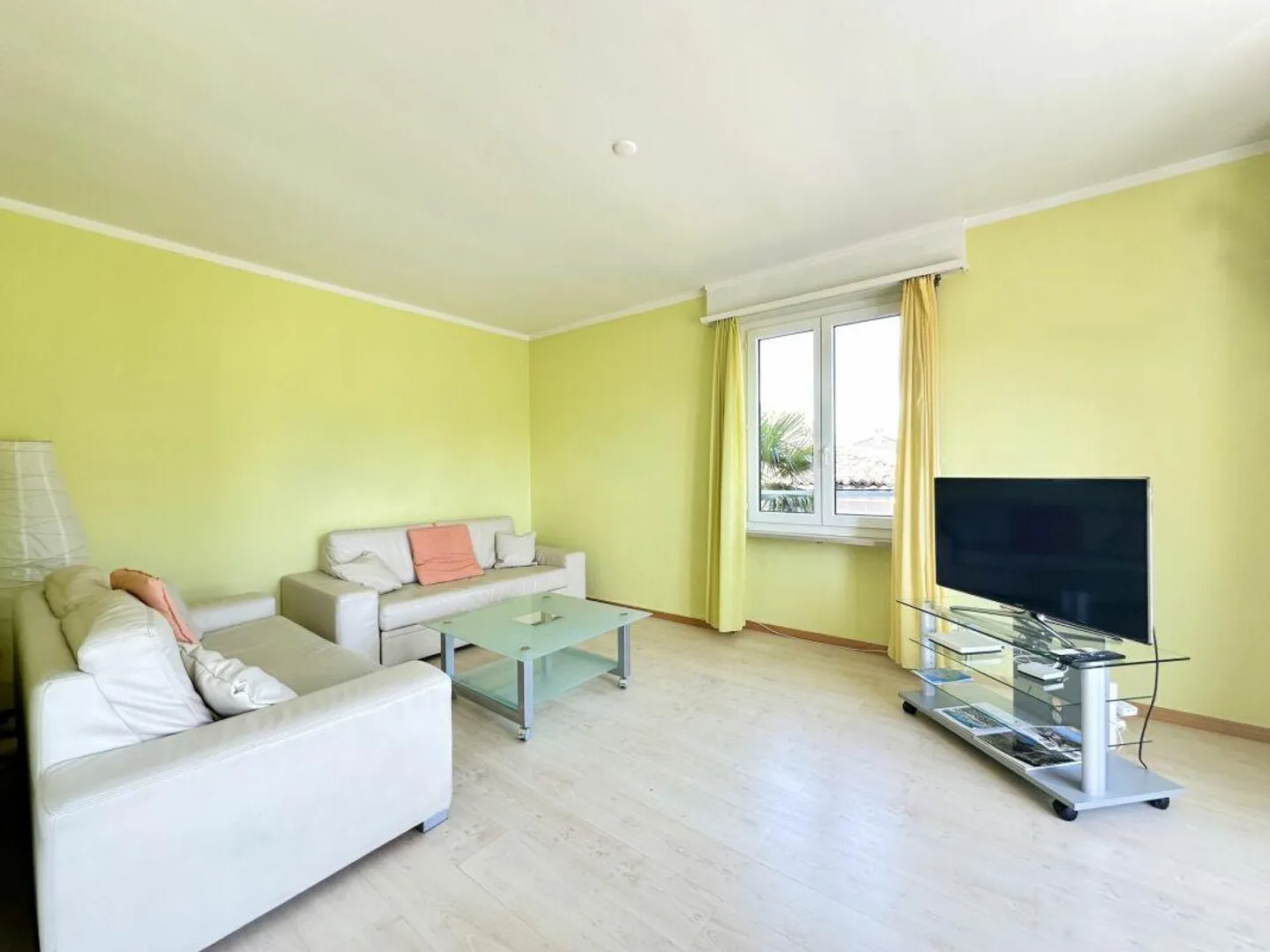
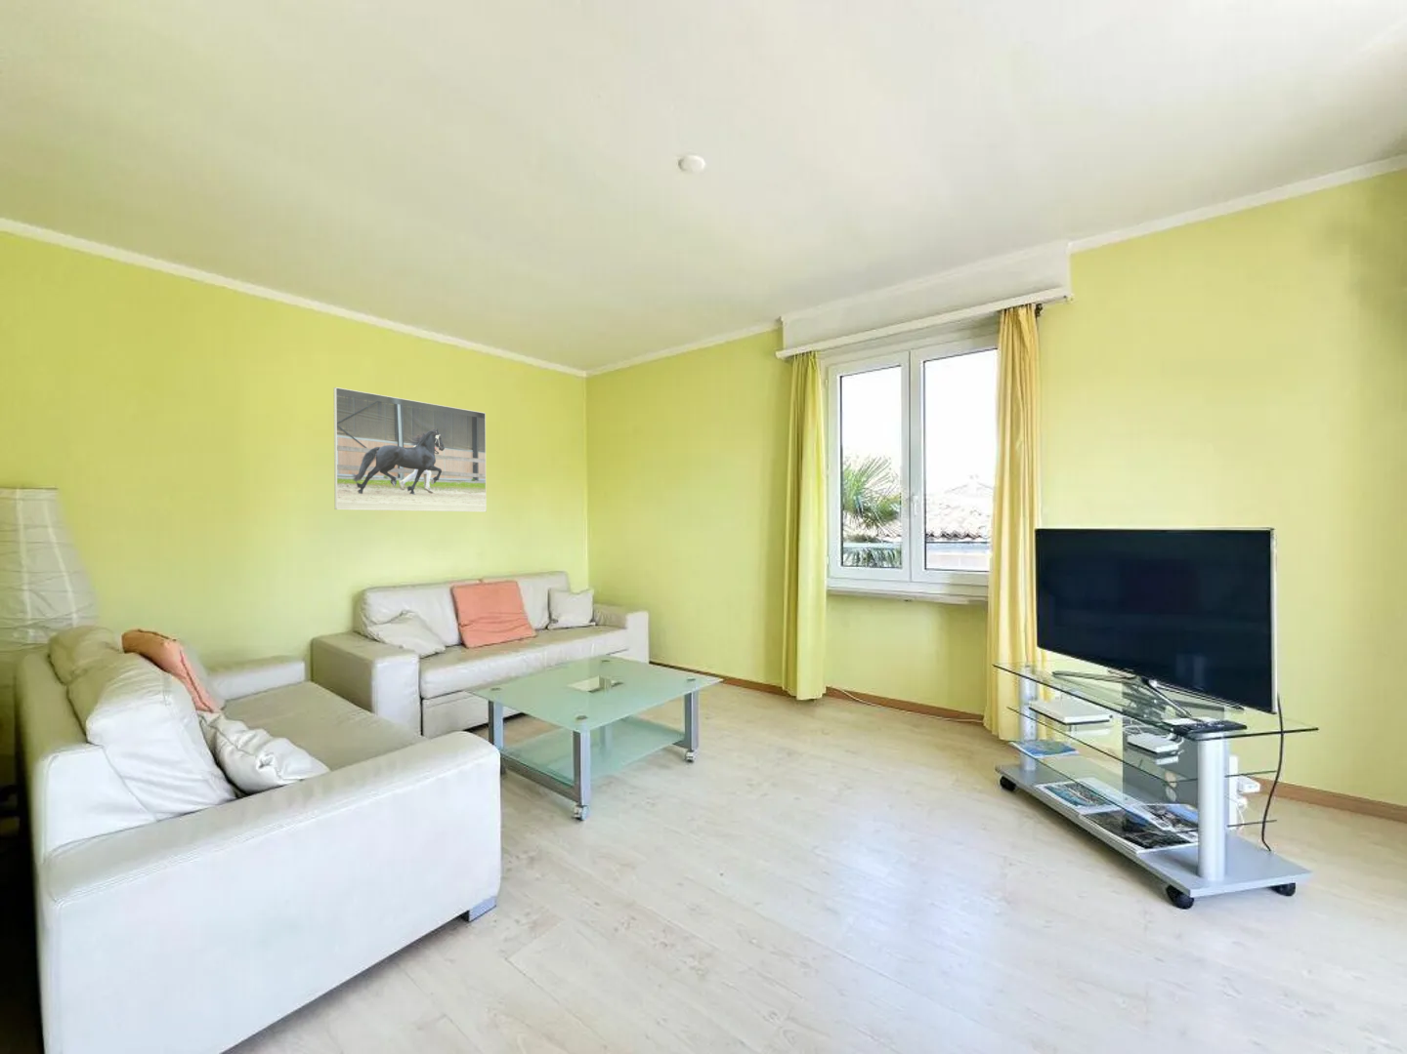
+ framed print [333,386,487,513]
